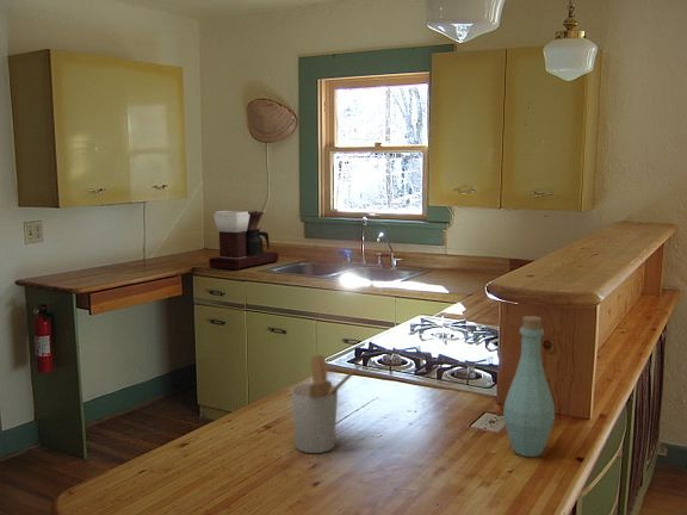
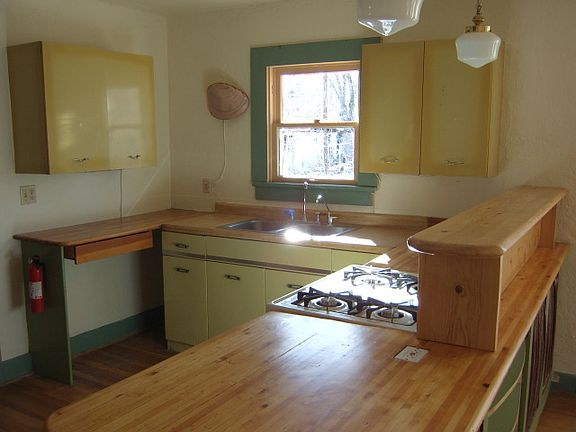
- coffee maker [209,209,280,271]
- utensil holder [290,354,363,454]
- bottle [502,315,556,458]
